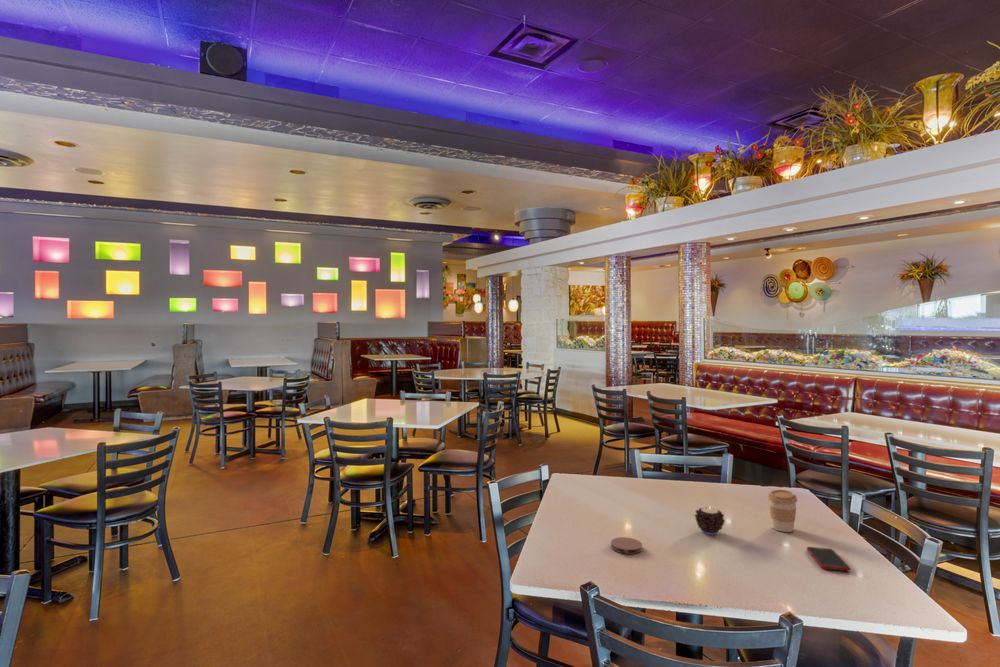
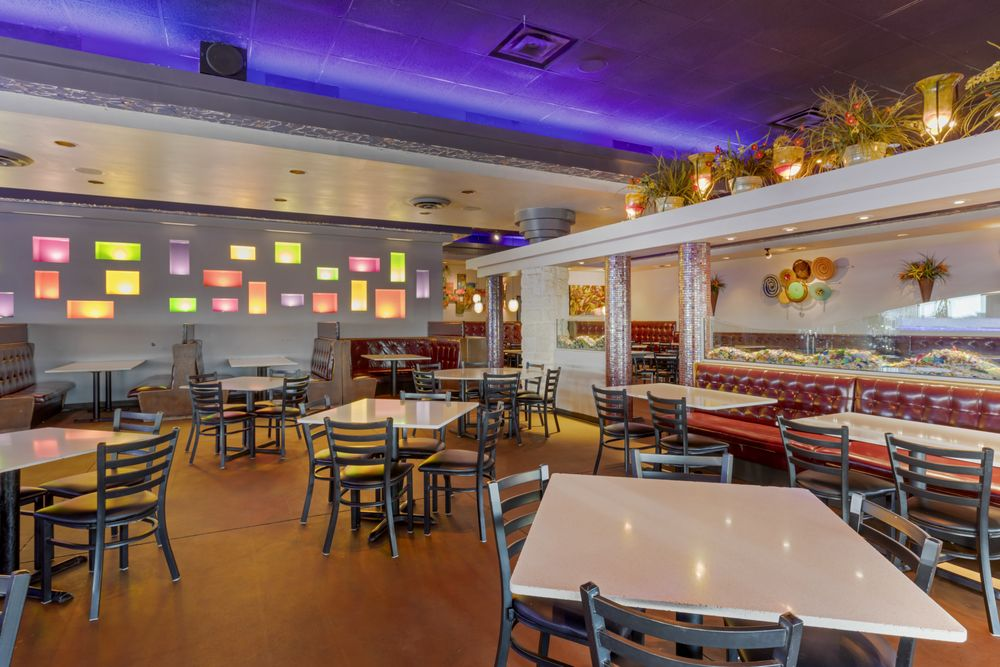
- candle [694,507,726,536]
- coaster [610,536,643,555]
- coffee cup [767,489,798,533]
- cell phone [806,546,851,572]
